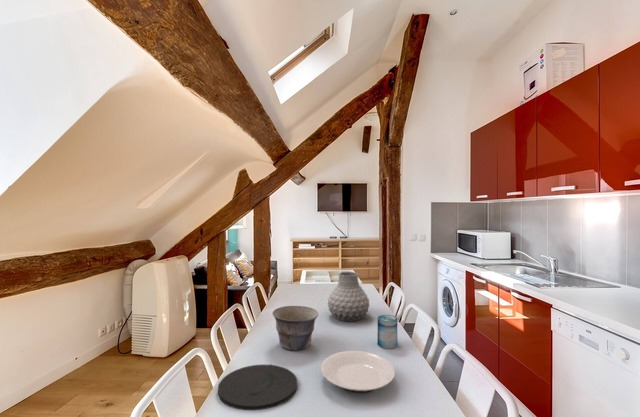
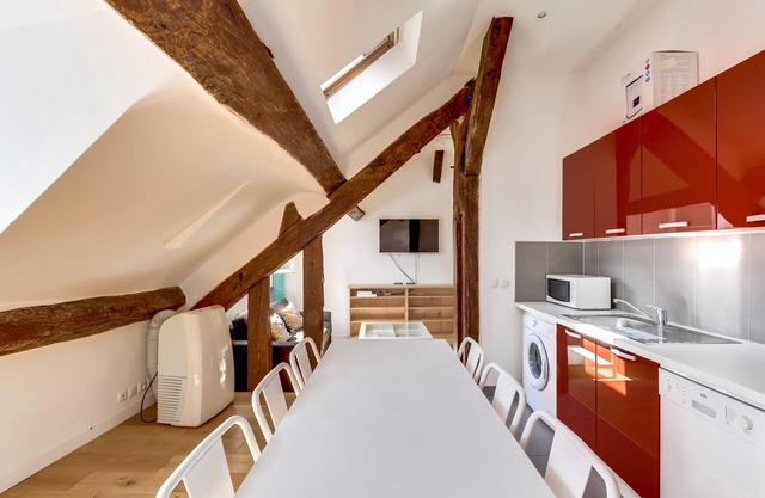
- plate [320,350,396,394]
- vase [327,271,371,322]
- plate [217,363,299,411]
- beverage can [377,314,398,350]
- bowl [272,305,319,351]
